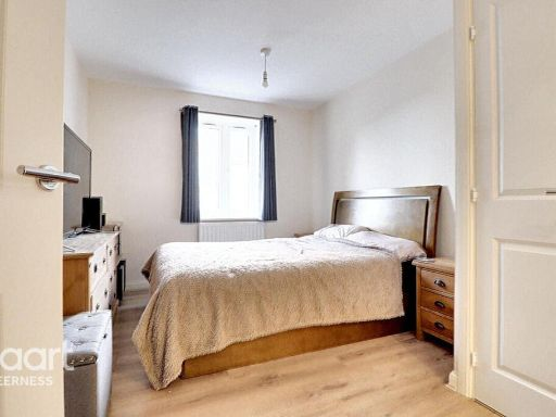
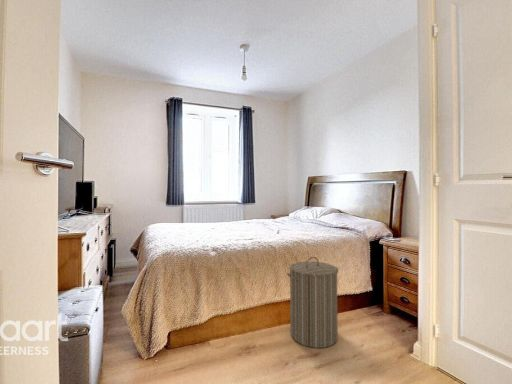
+ laundry hamper [286,256,339,349]
